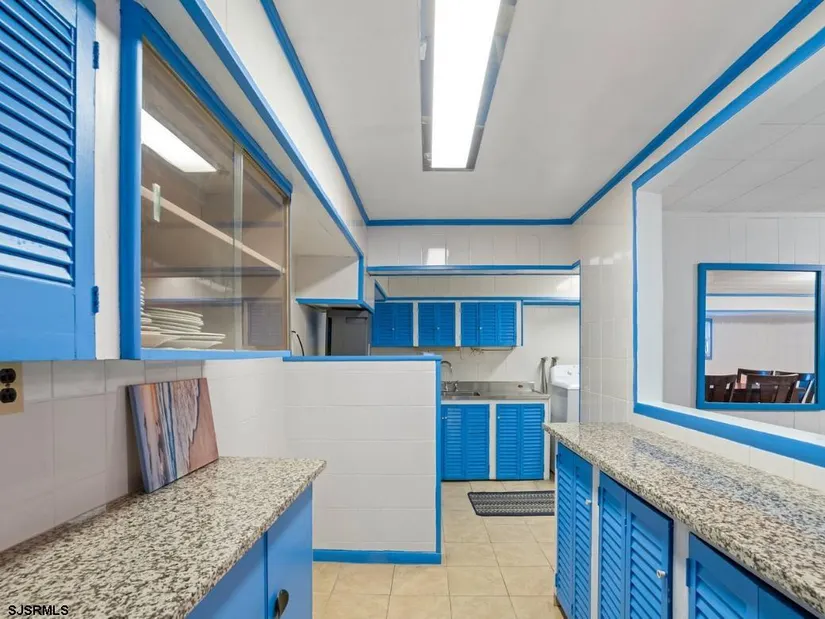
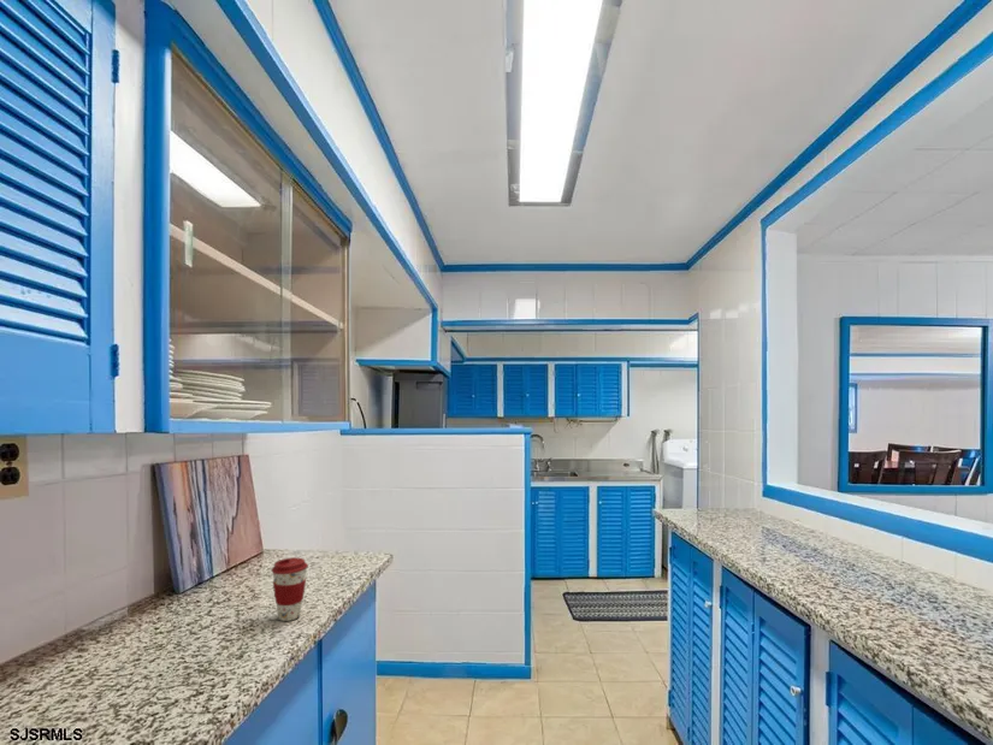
+ coffee cup [271,556,309,622]
